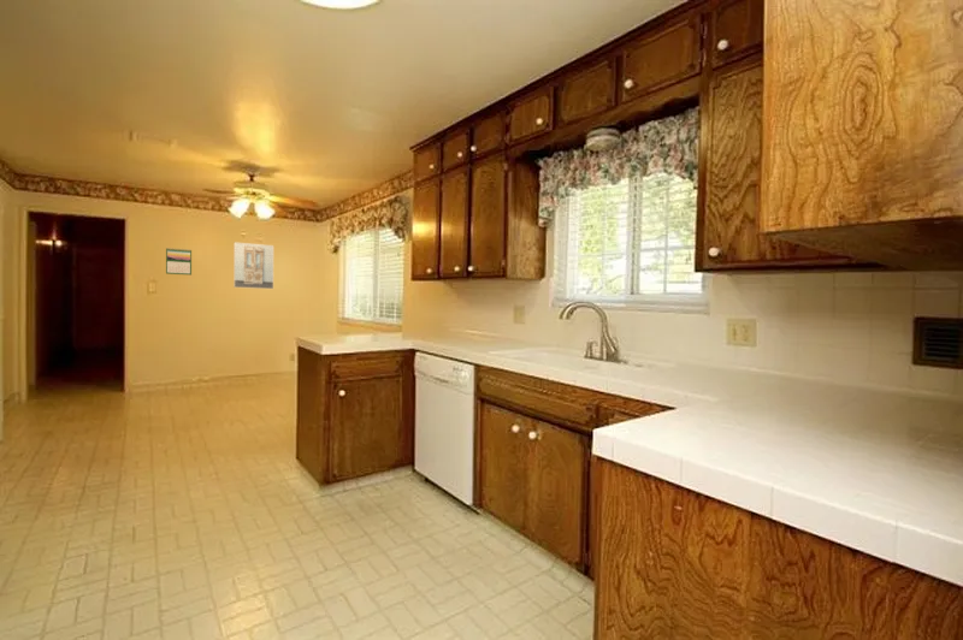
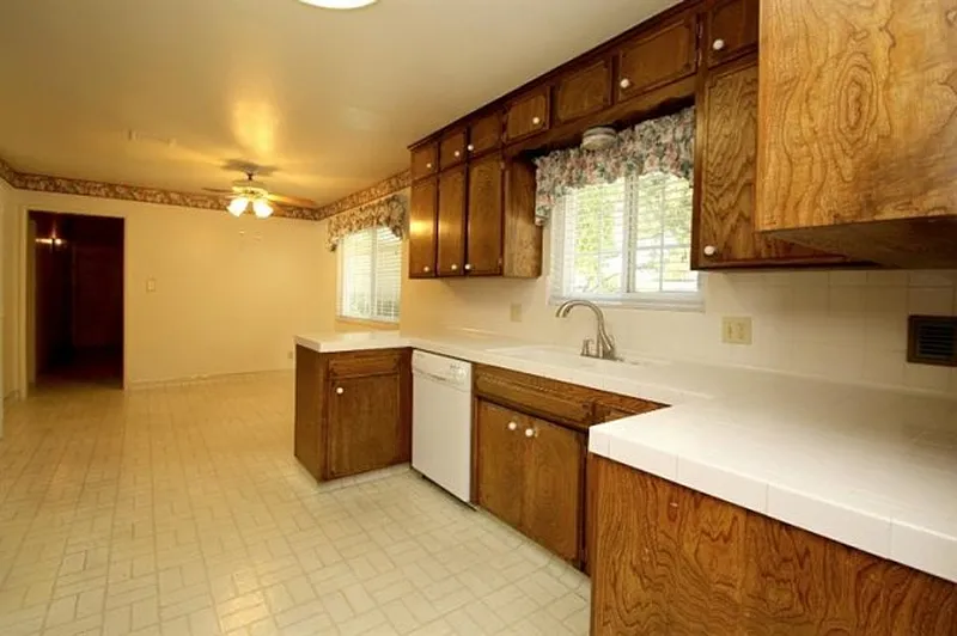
- calendar [165,247,193,275]
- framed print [232,241,274,290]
